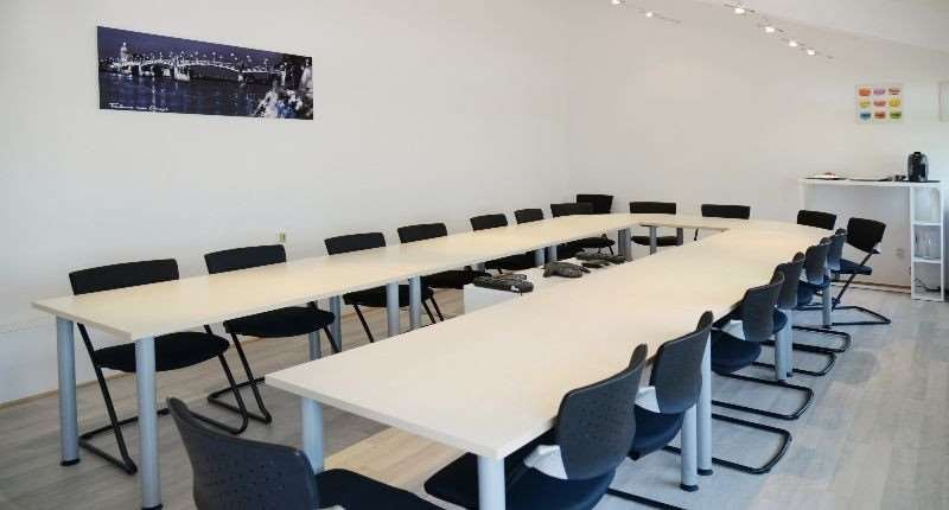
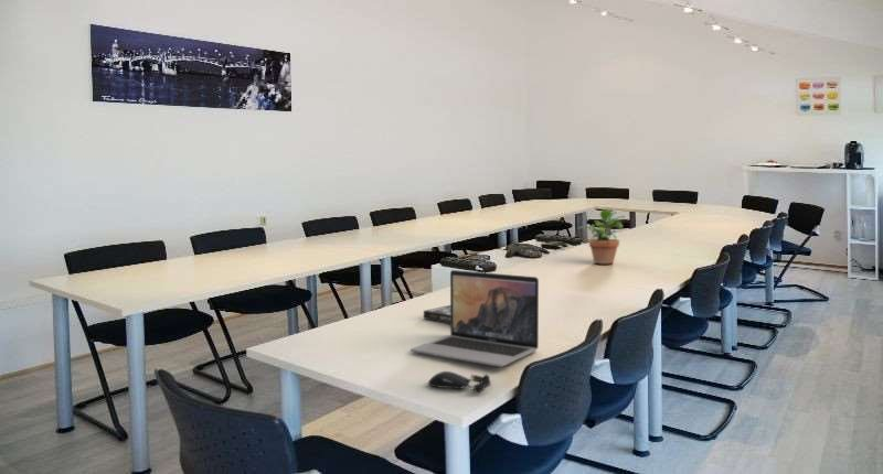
+ computer mouse [427,370,492,394]
+ laptop [409,269,540,367]
+ potted plant [577,208,626,265]
+ book [423,304,450,324]
